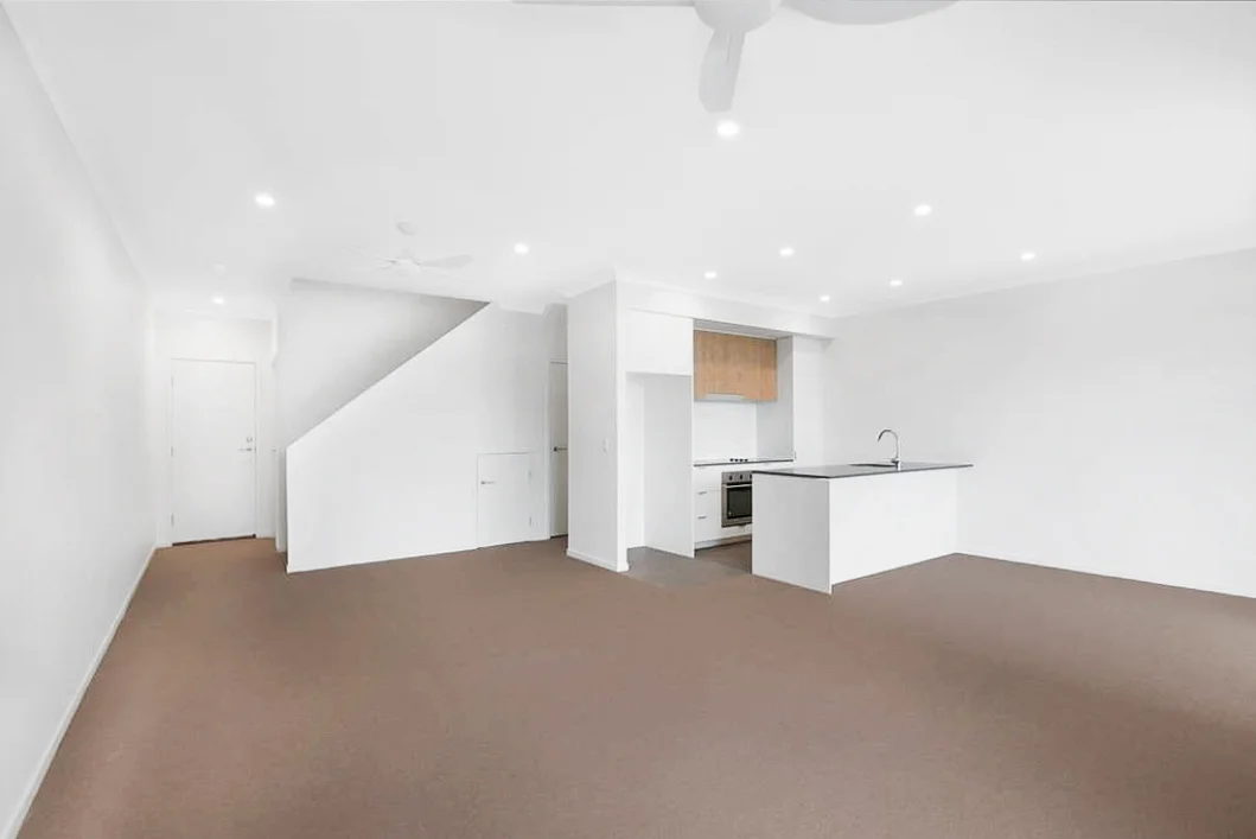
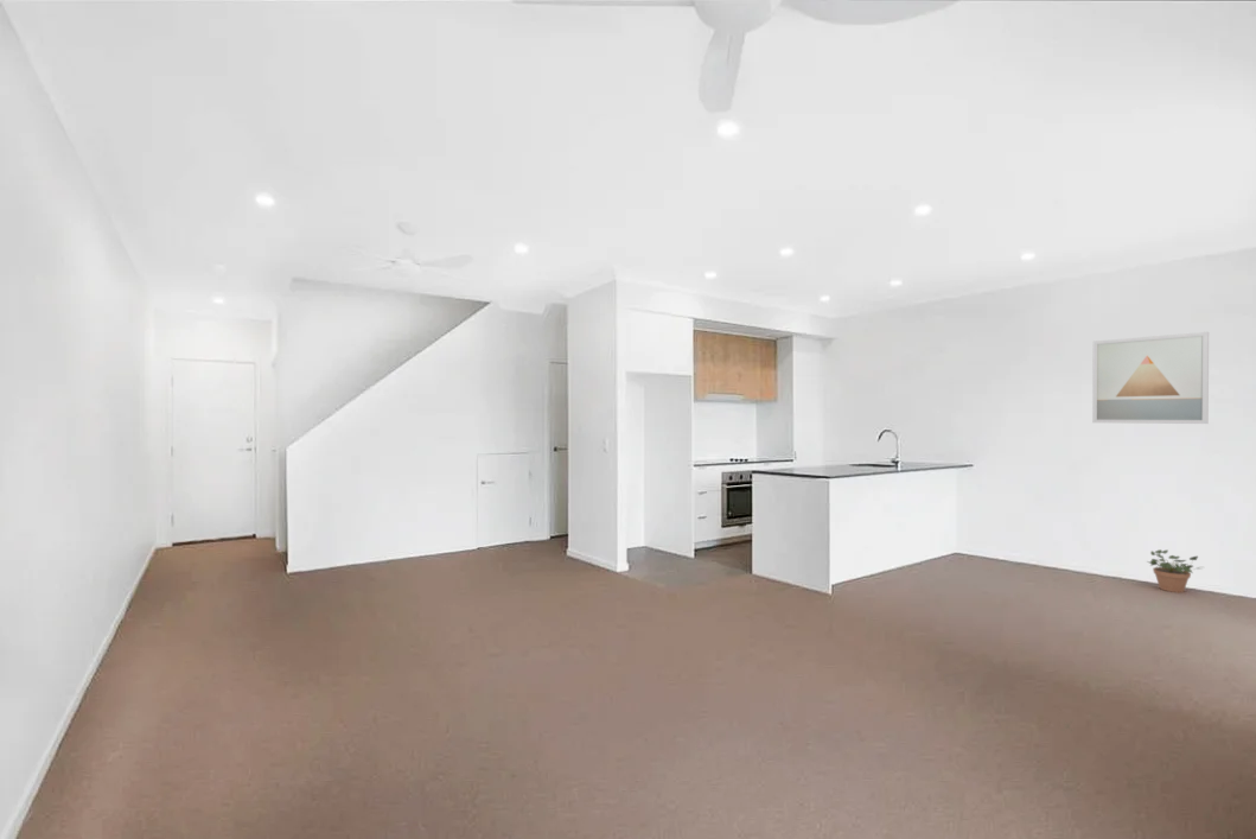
+ potted plant [1146,548,1204,593]
+ wall art [1091,331,1210,425]
